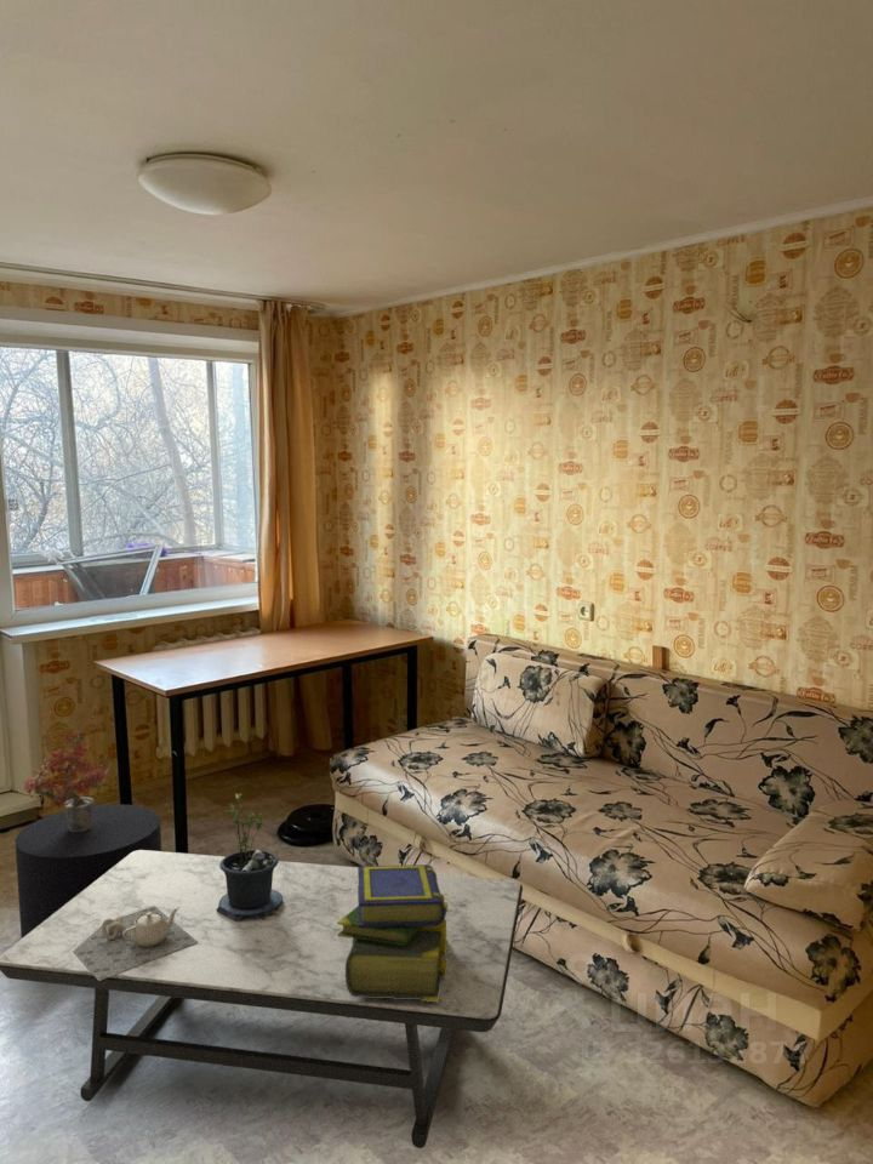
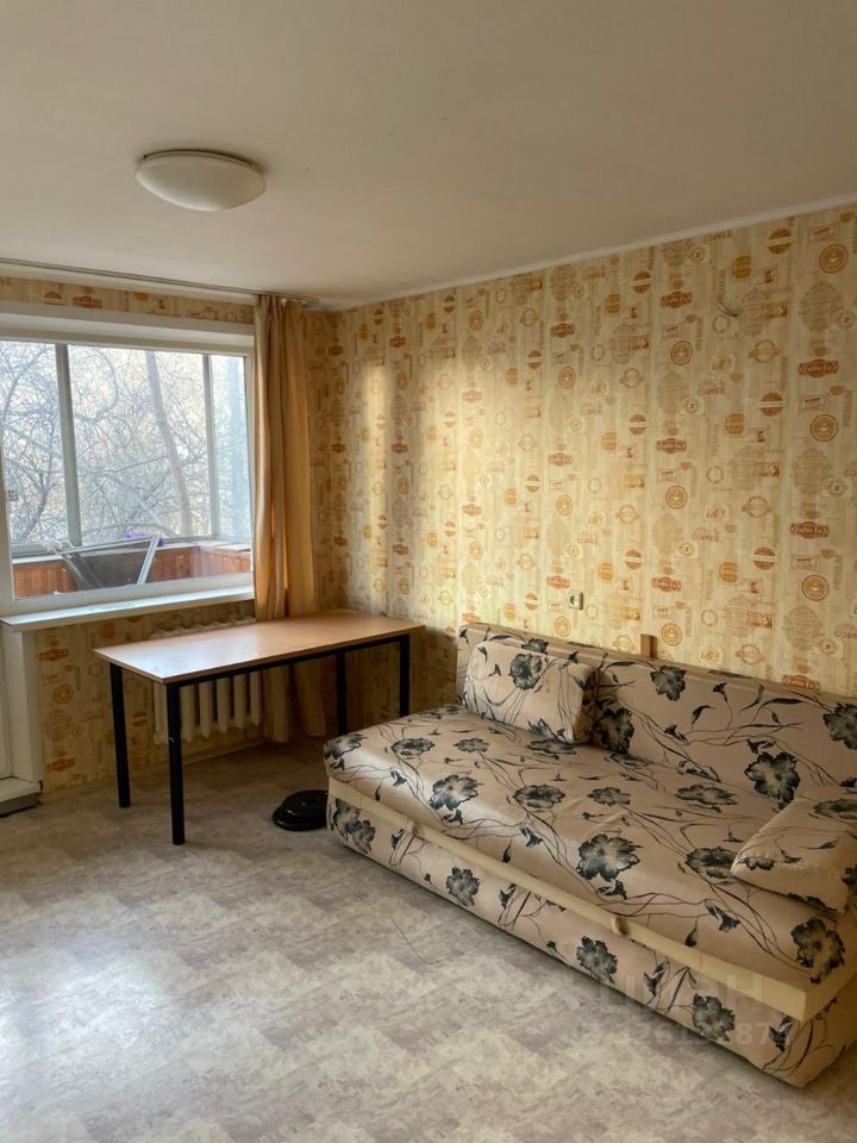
- potted plant [22,714,112,832]
- teapot [73,906,198,981]
- potted plant [217,792,283,921]
- coffee table [0,850,524,1149]
- stack of books [337,863,449,1002]
- stool [13,803,162,940]
